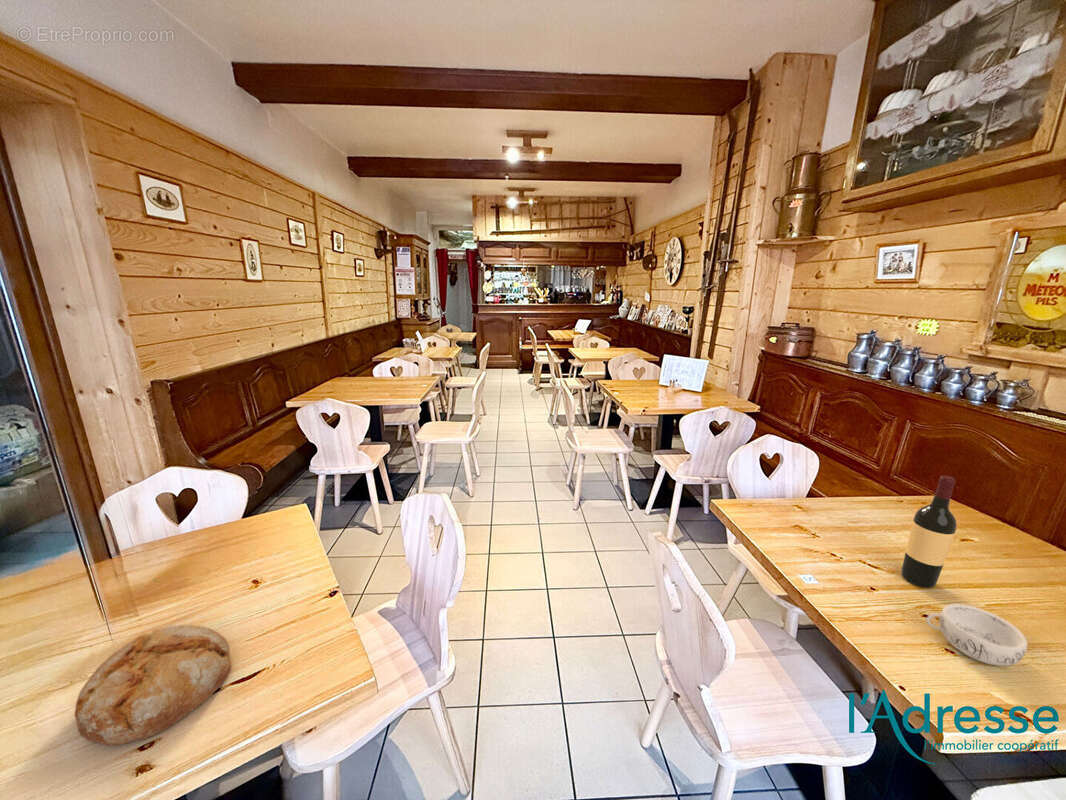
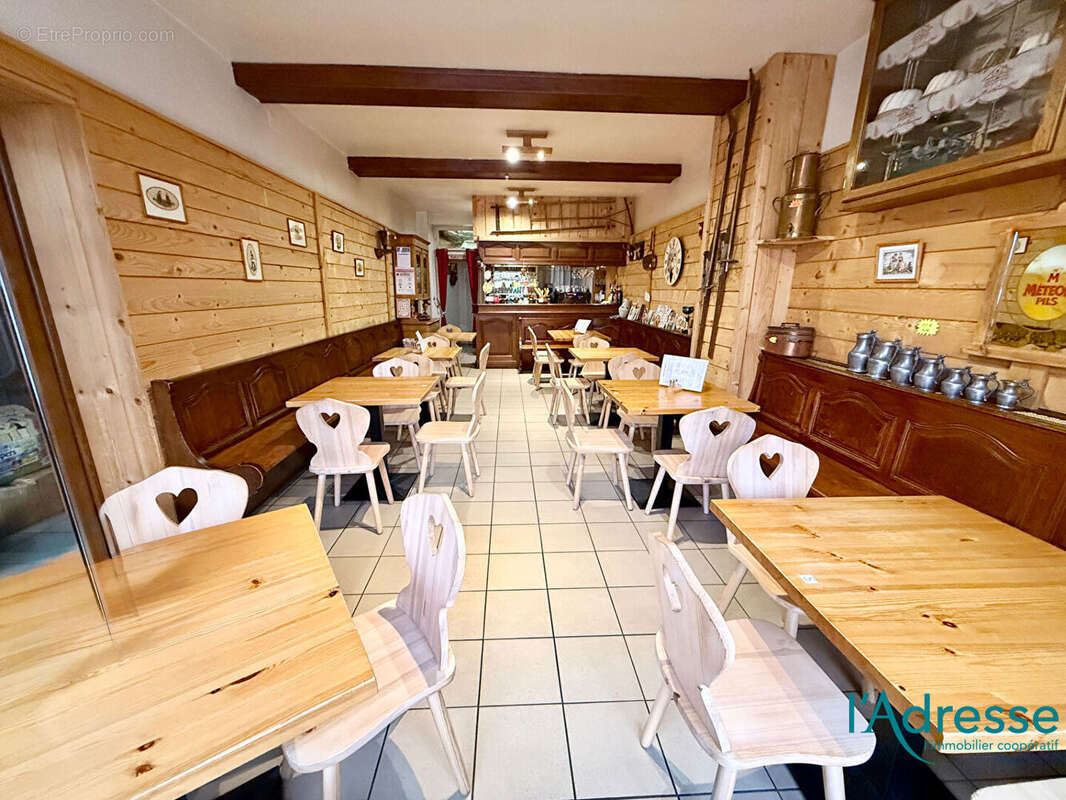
- decorative bowl [925,603,1028,667]
- wine bottle [900,475,958,589]
- bread [74,624,233,747]
